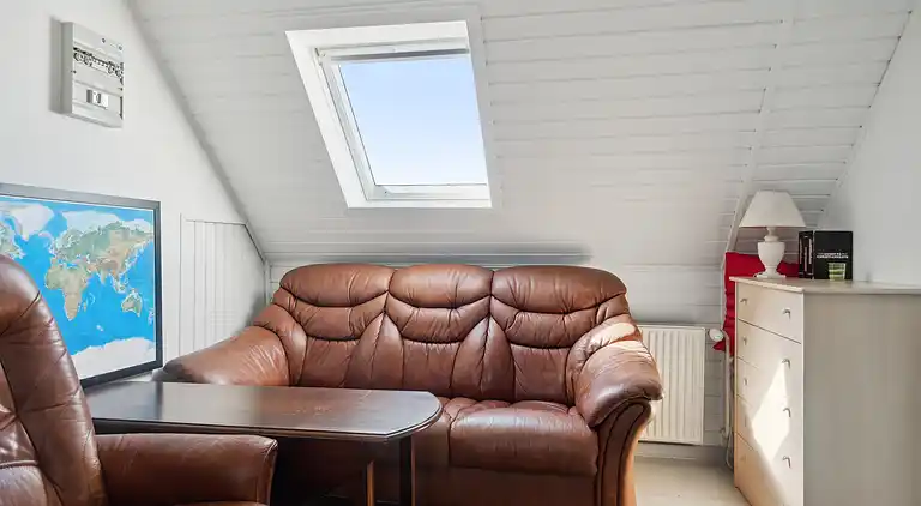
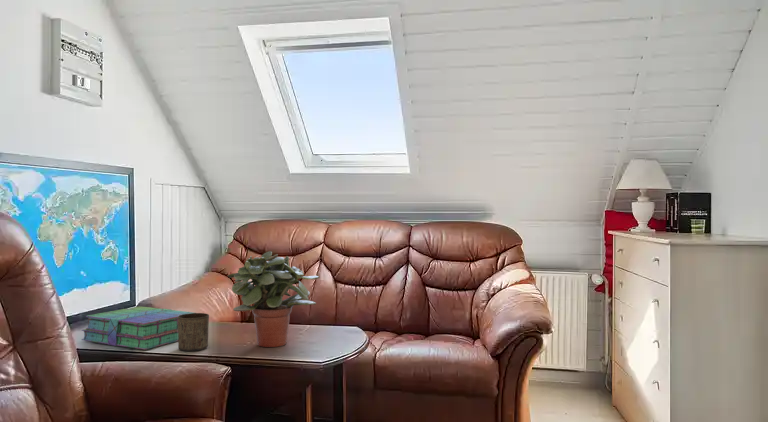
+ stack of books [80,305,195,351]
+ potted plant [226,250,320,348]
+ cup [177,312,210,352]
